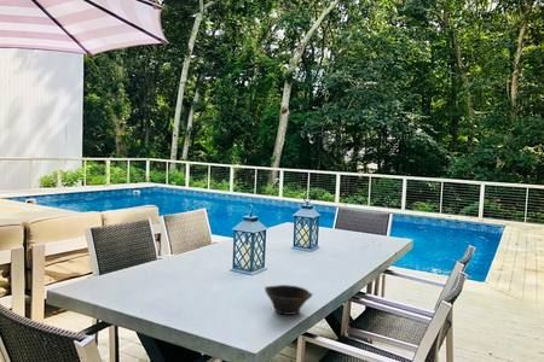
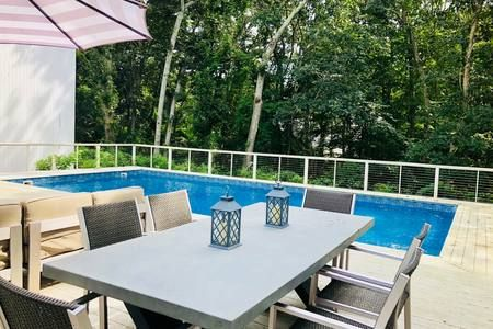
- bowl [264,284,314,316]
